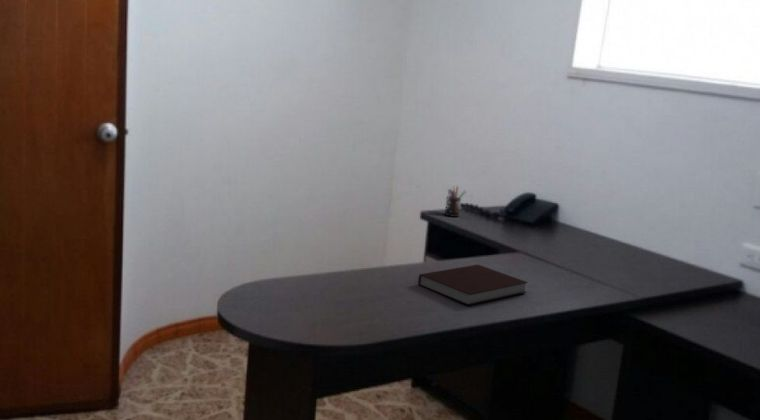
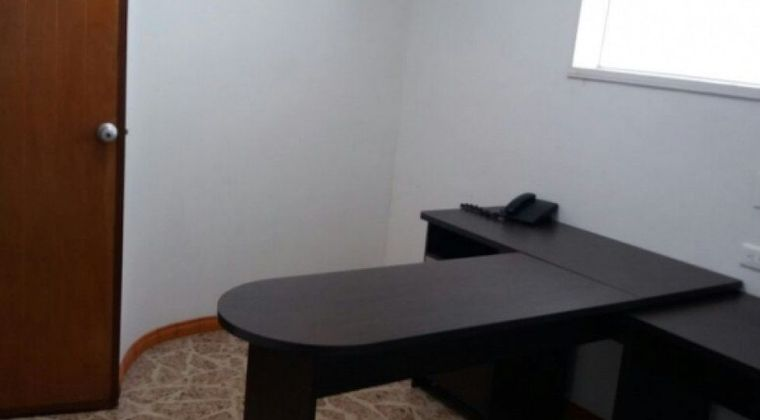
- pen holder [443,185,467,218]
- notebook [417,264,529,306]
